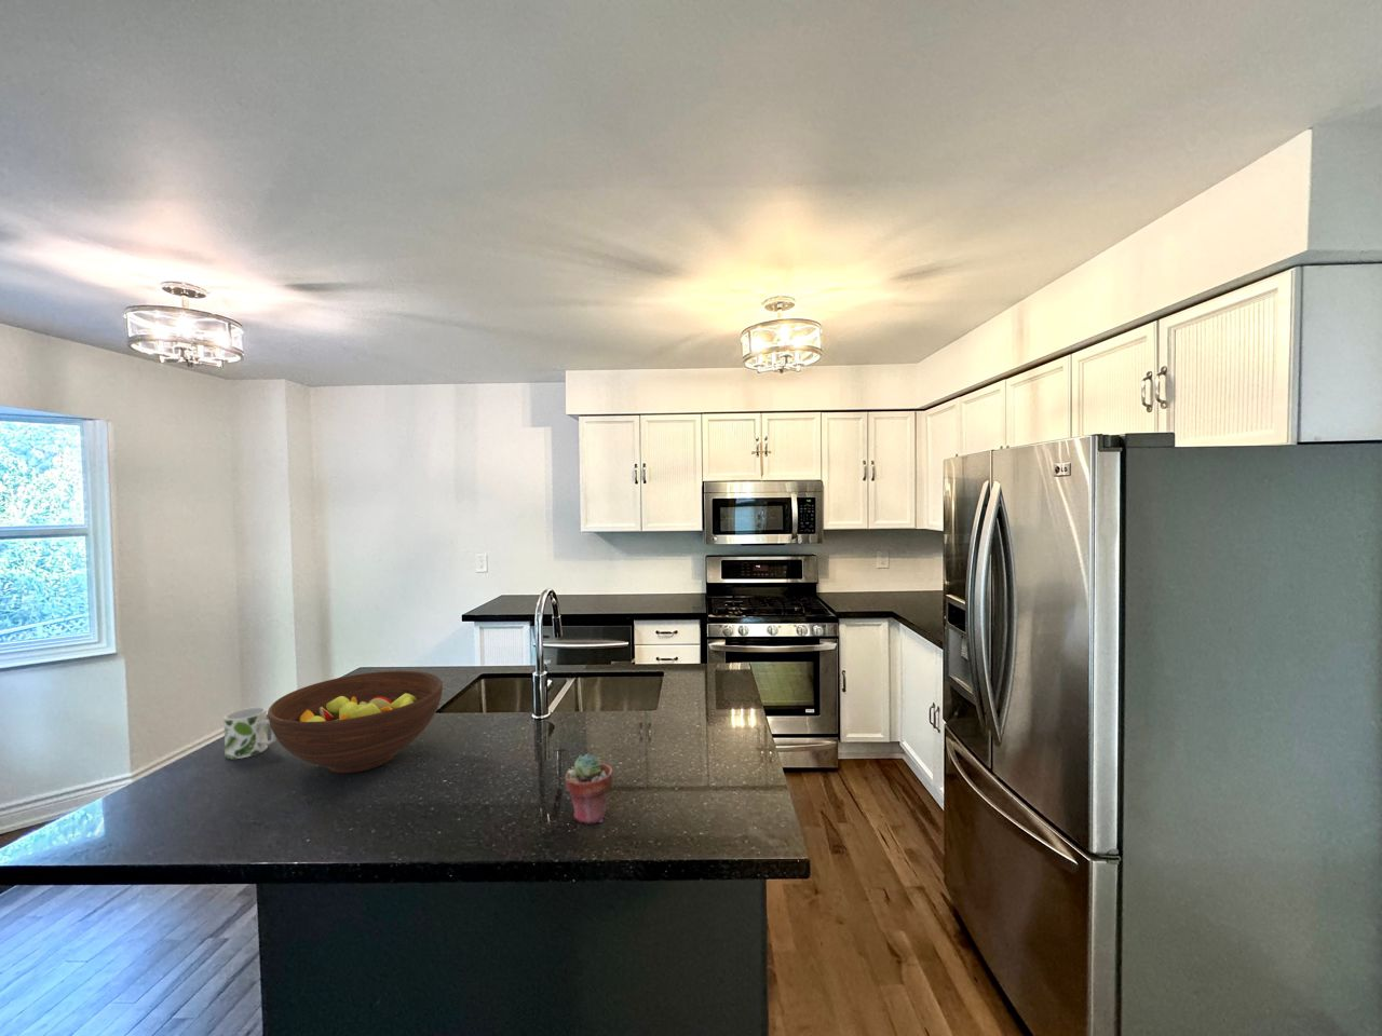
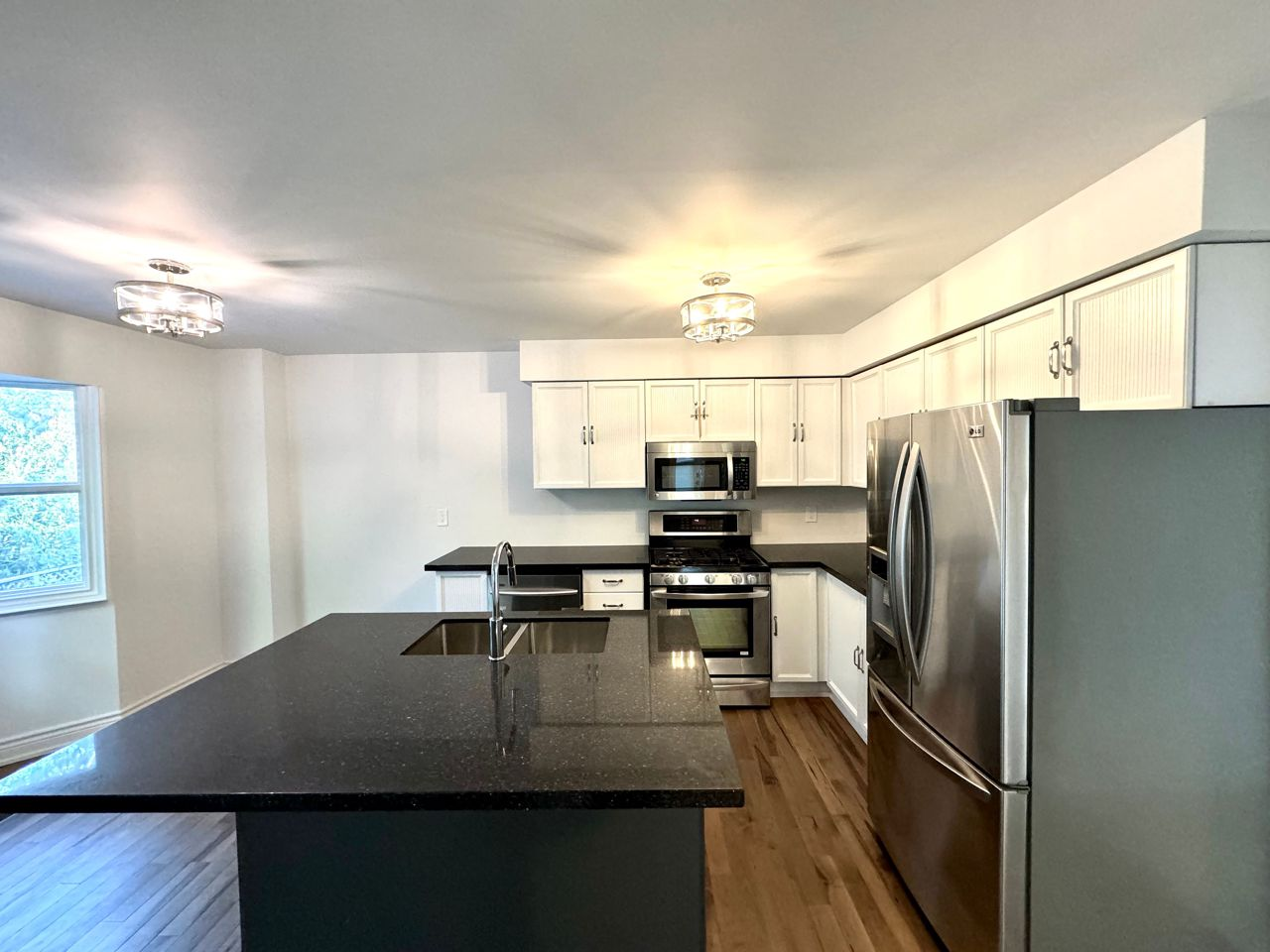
- mug [222,706,277,760]
- fruit bowl [267,669,444,774]
- potted succulent [565,753,615,826]
